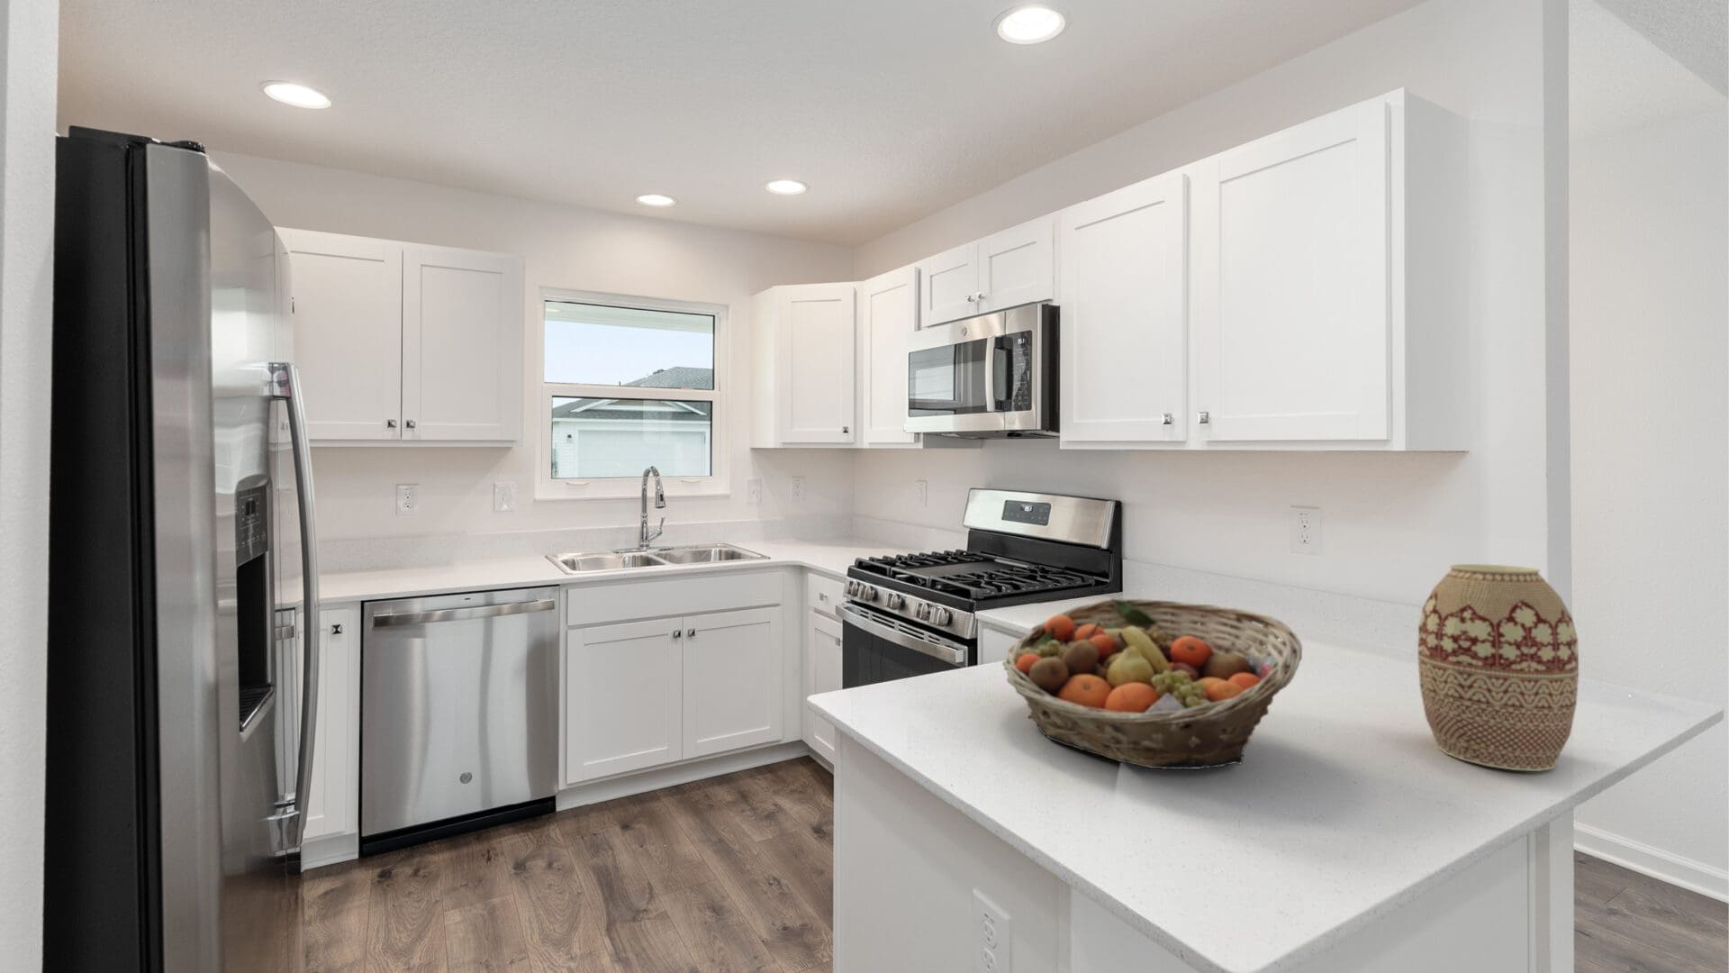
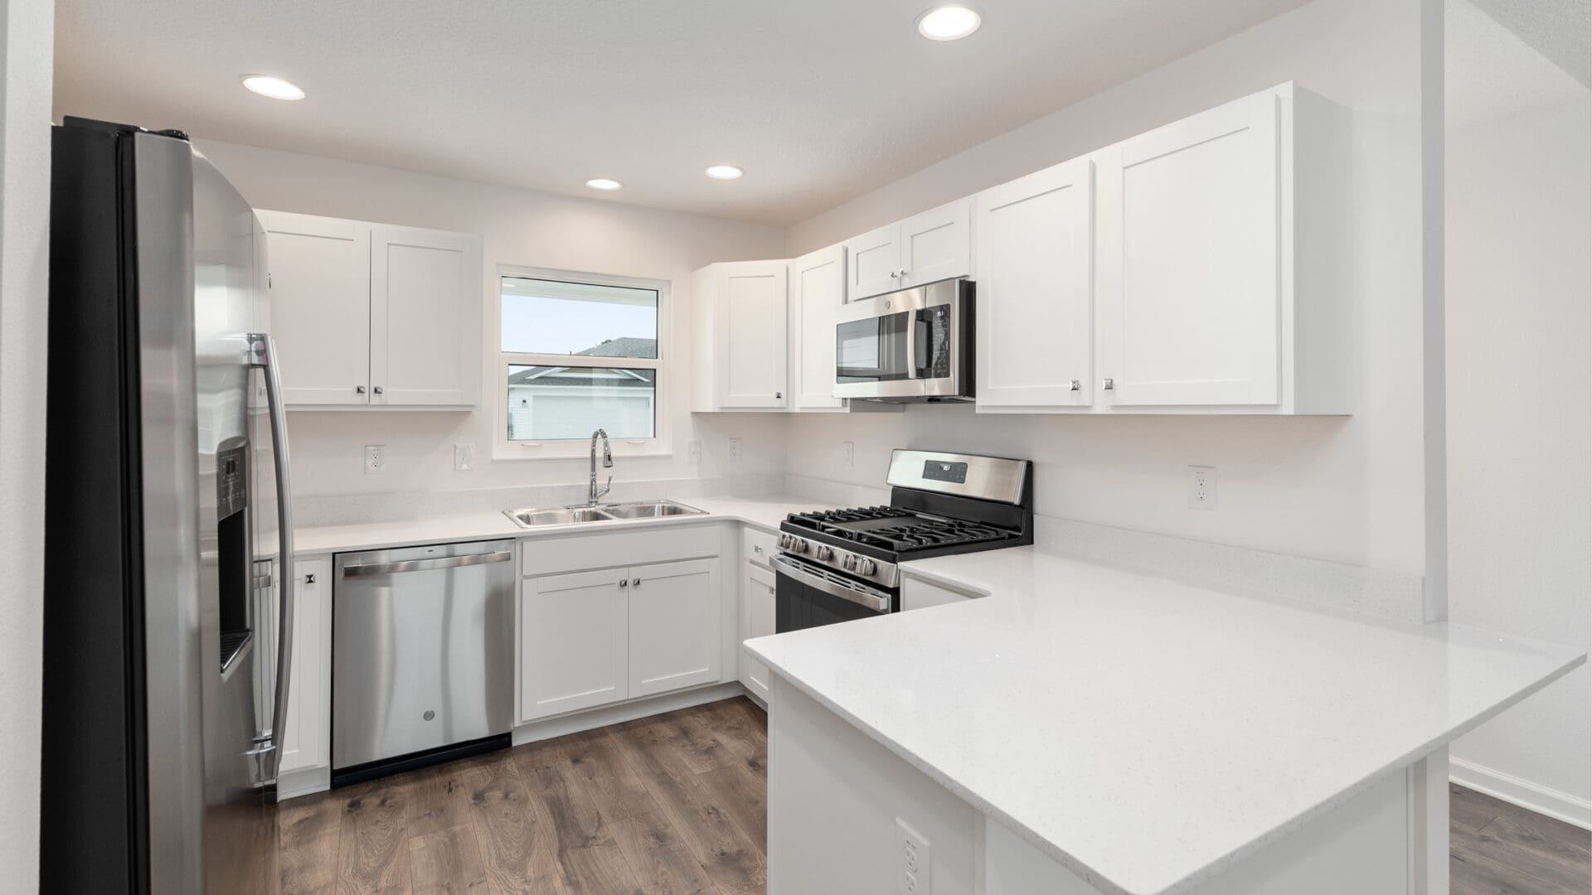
- vase [1417,563,1579,772]
- fruit basket [1001,598,1303,770]
